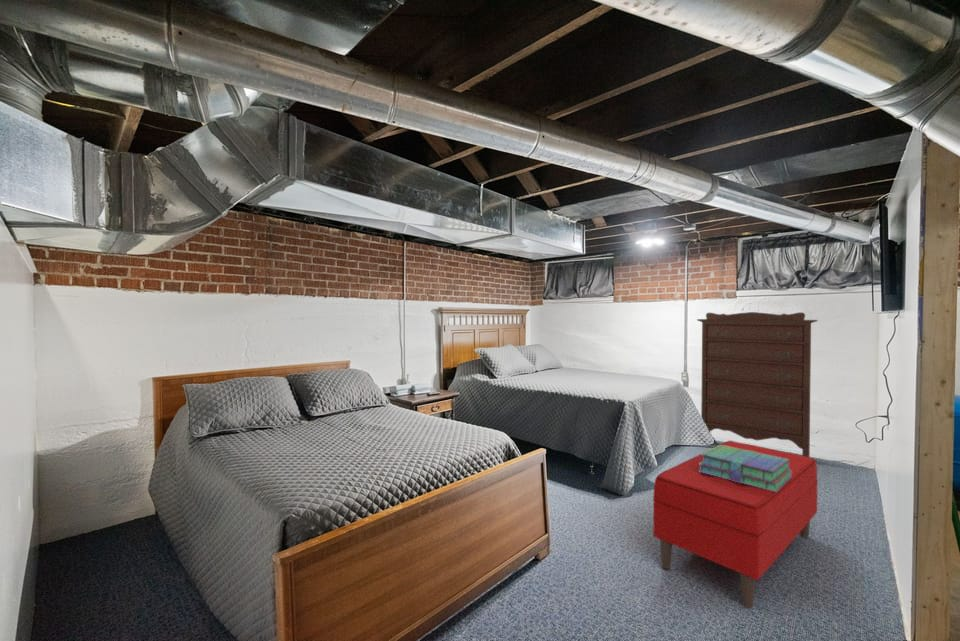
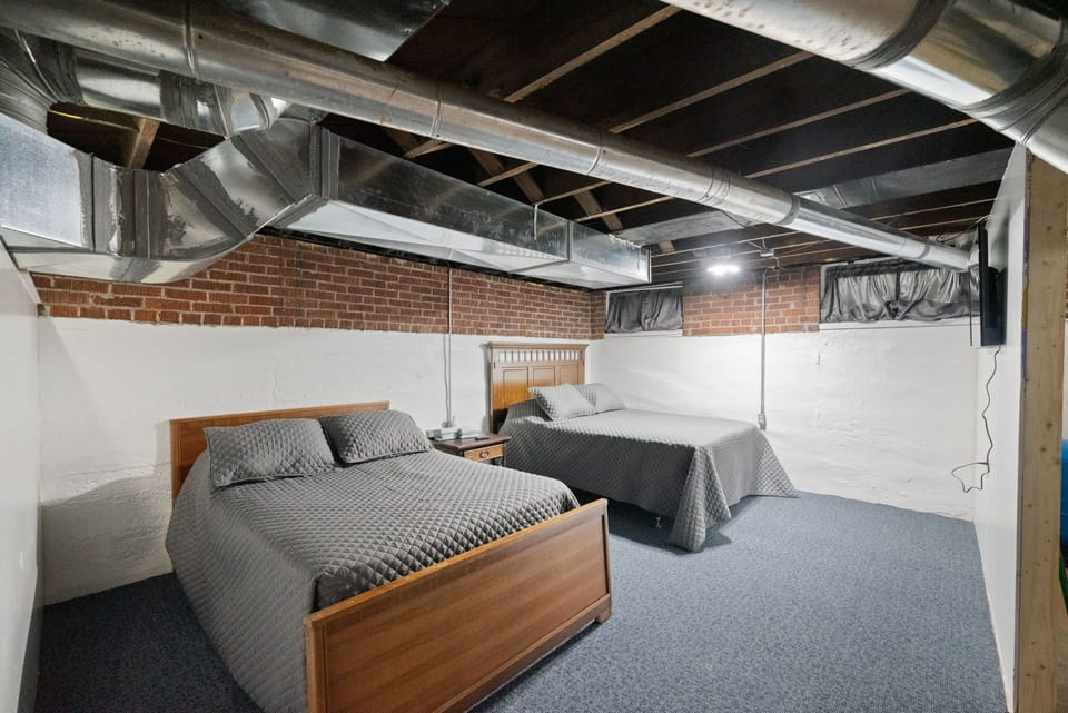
- stack of books [699,444,792,492]
- bench [652,440,819,609]
- dresser [696,311,819,457]
